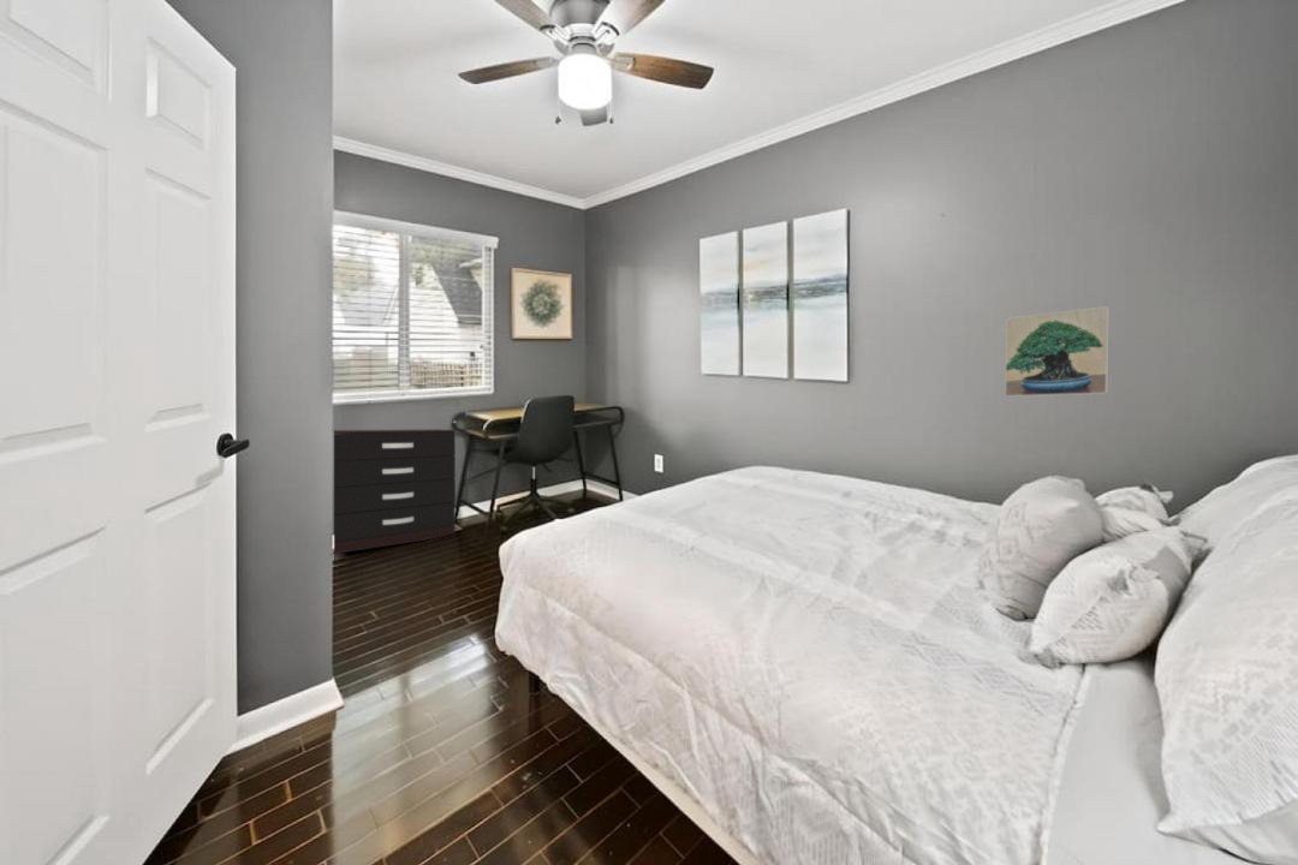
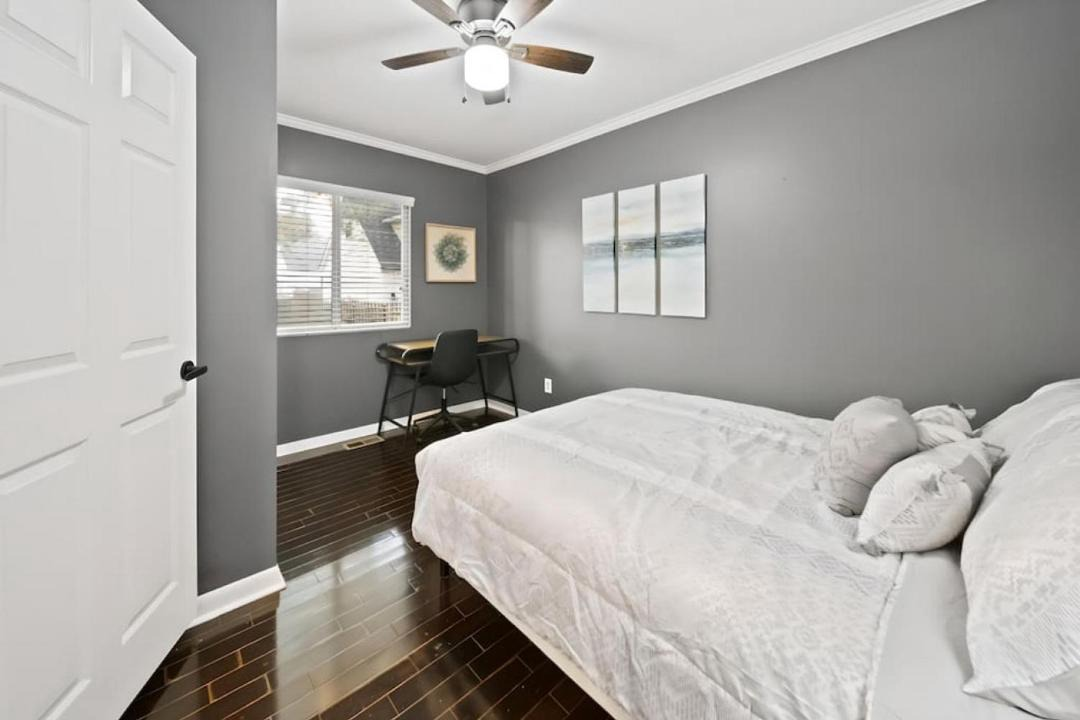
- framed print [1004,305,1111,398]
- dresser [332,428,457,555]
